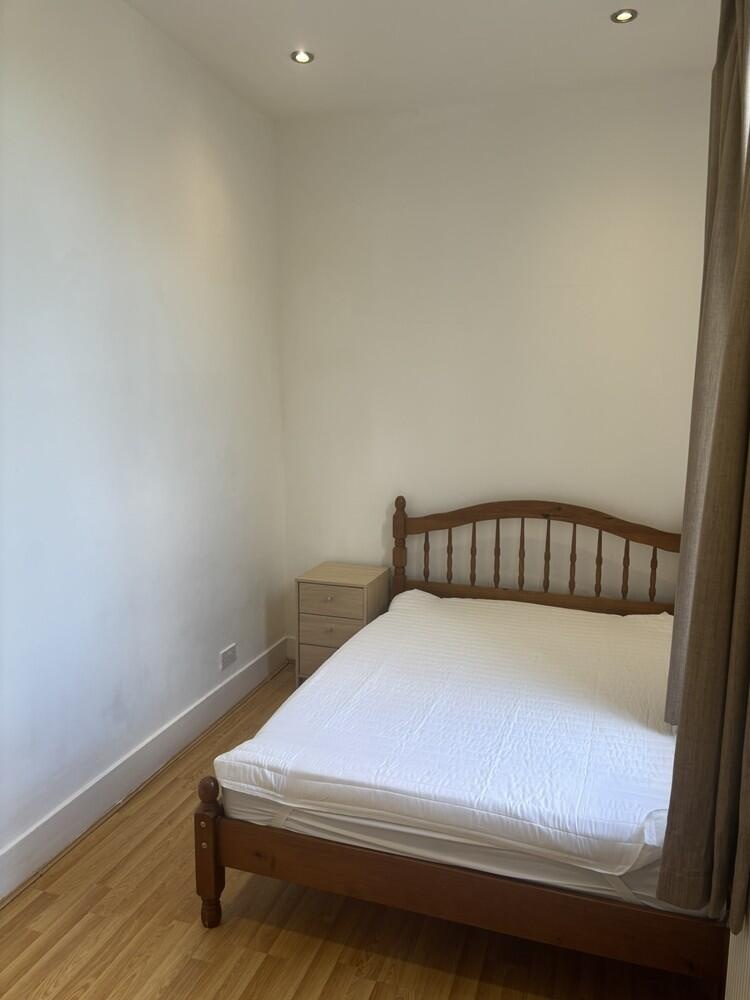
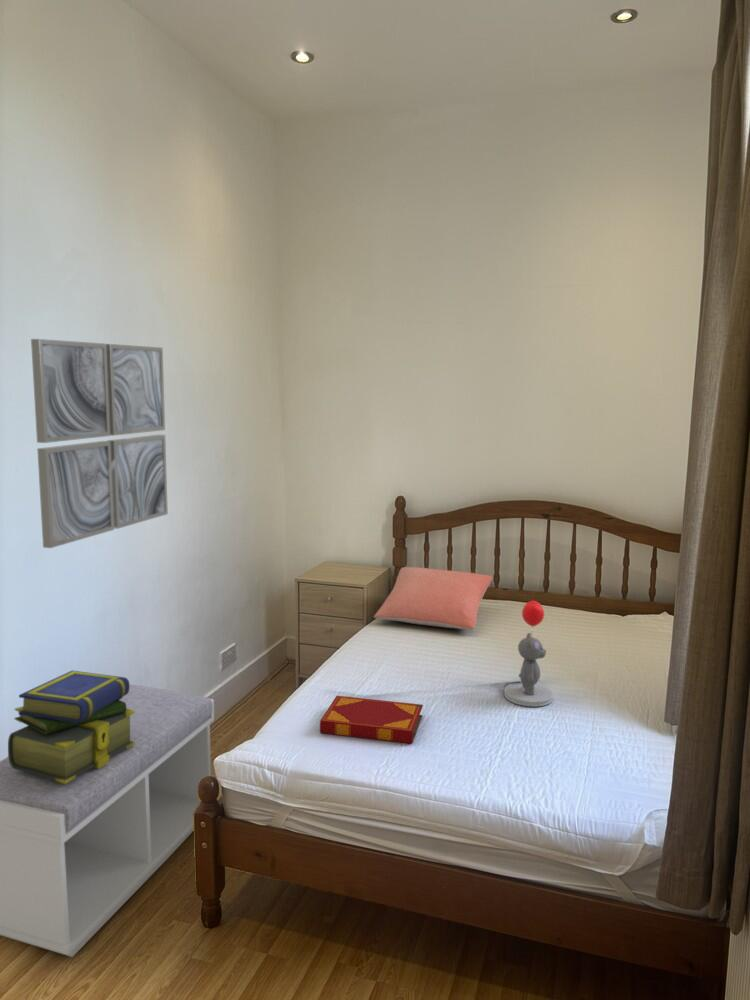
+ stack of books [7,670,135,784]
+ hardback book [319,695,424,745]
+ pillow [373,566,493,631]
+ wall art [30,338,169,549]
+ bench [0,684,215,958]
+ teddy bear [503,600,554,708]
